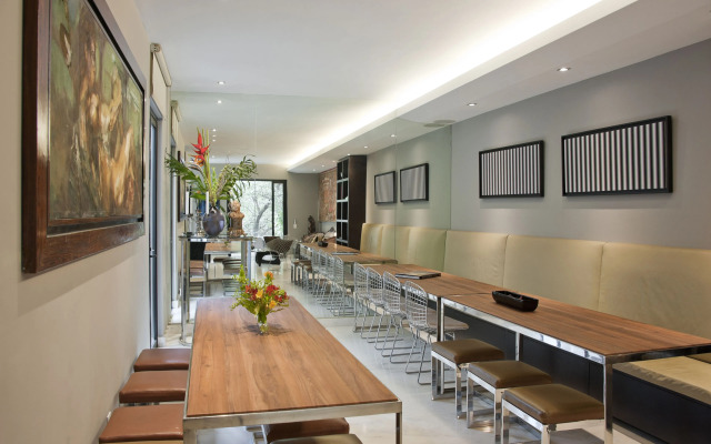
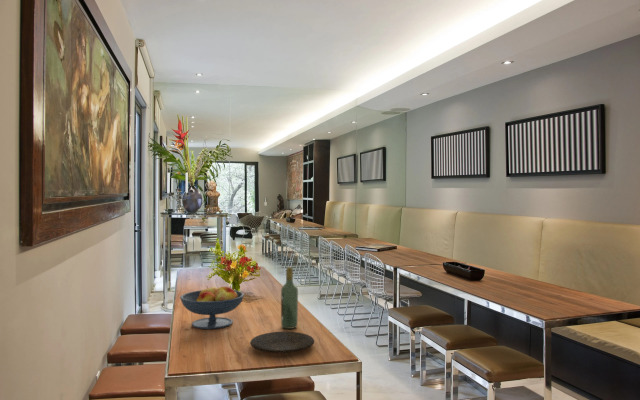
+ fruit bowl [179,286,245,330]
+ plate [249,331,315,354]
+ wine bottle [280,266,299,330]
